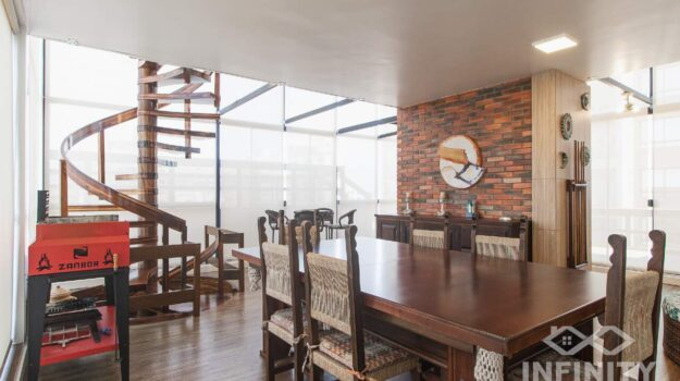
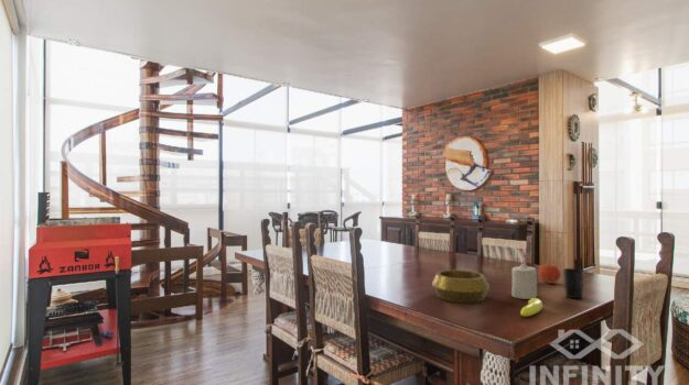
+ cup [562,267,585,299]
+ fruit [537,263,562,285]
+ decorative bowl [431,268,491,305]
+ candle [510,262,538,300]
+ banana [519,297,543,318]
